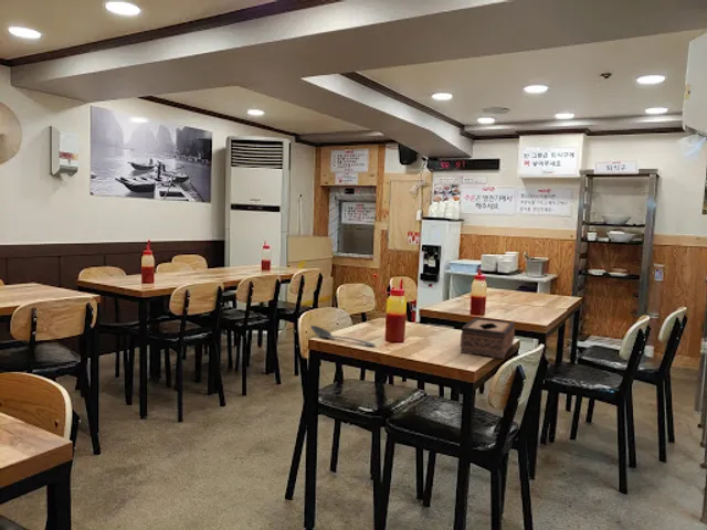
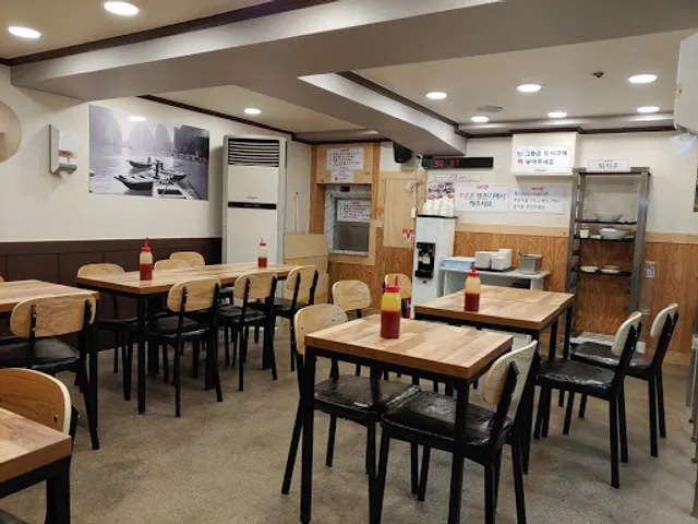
- tissue box [460,317,516,360]
- stirrer [309,325,377,347]
